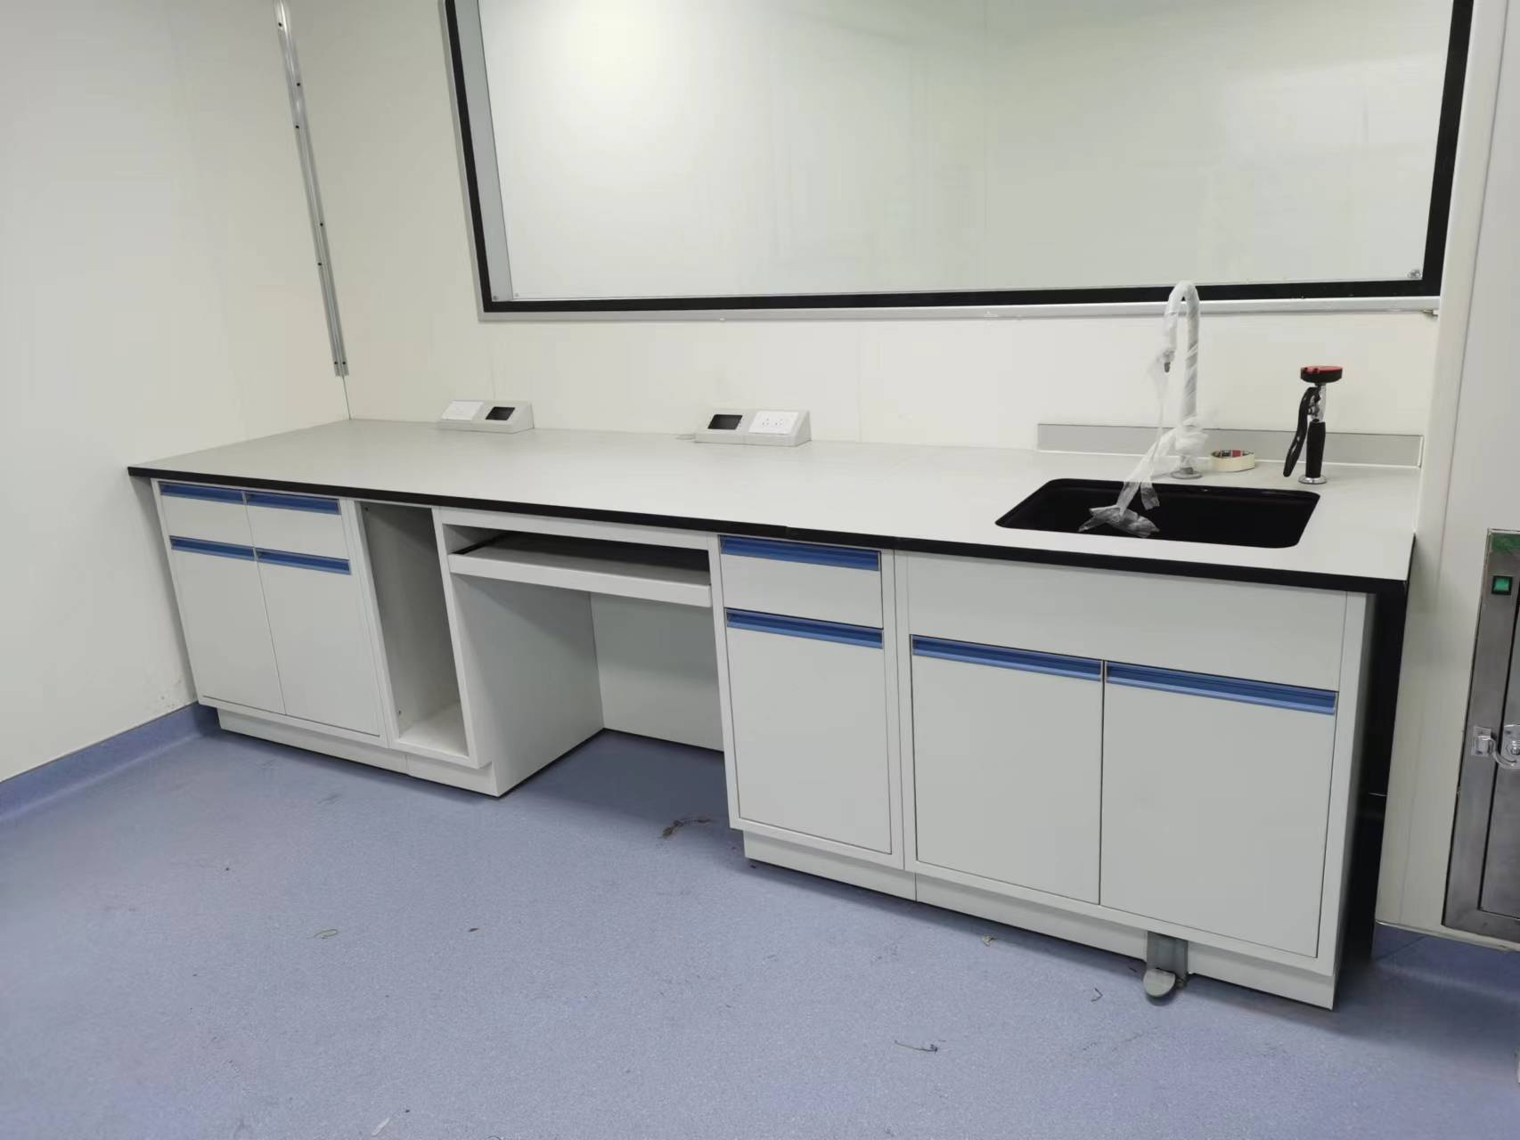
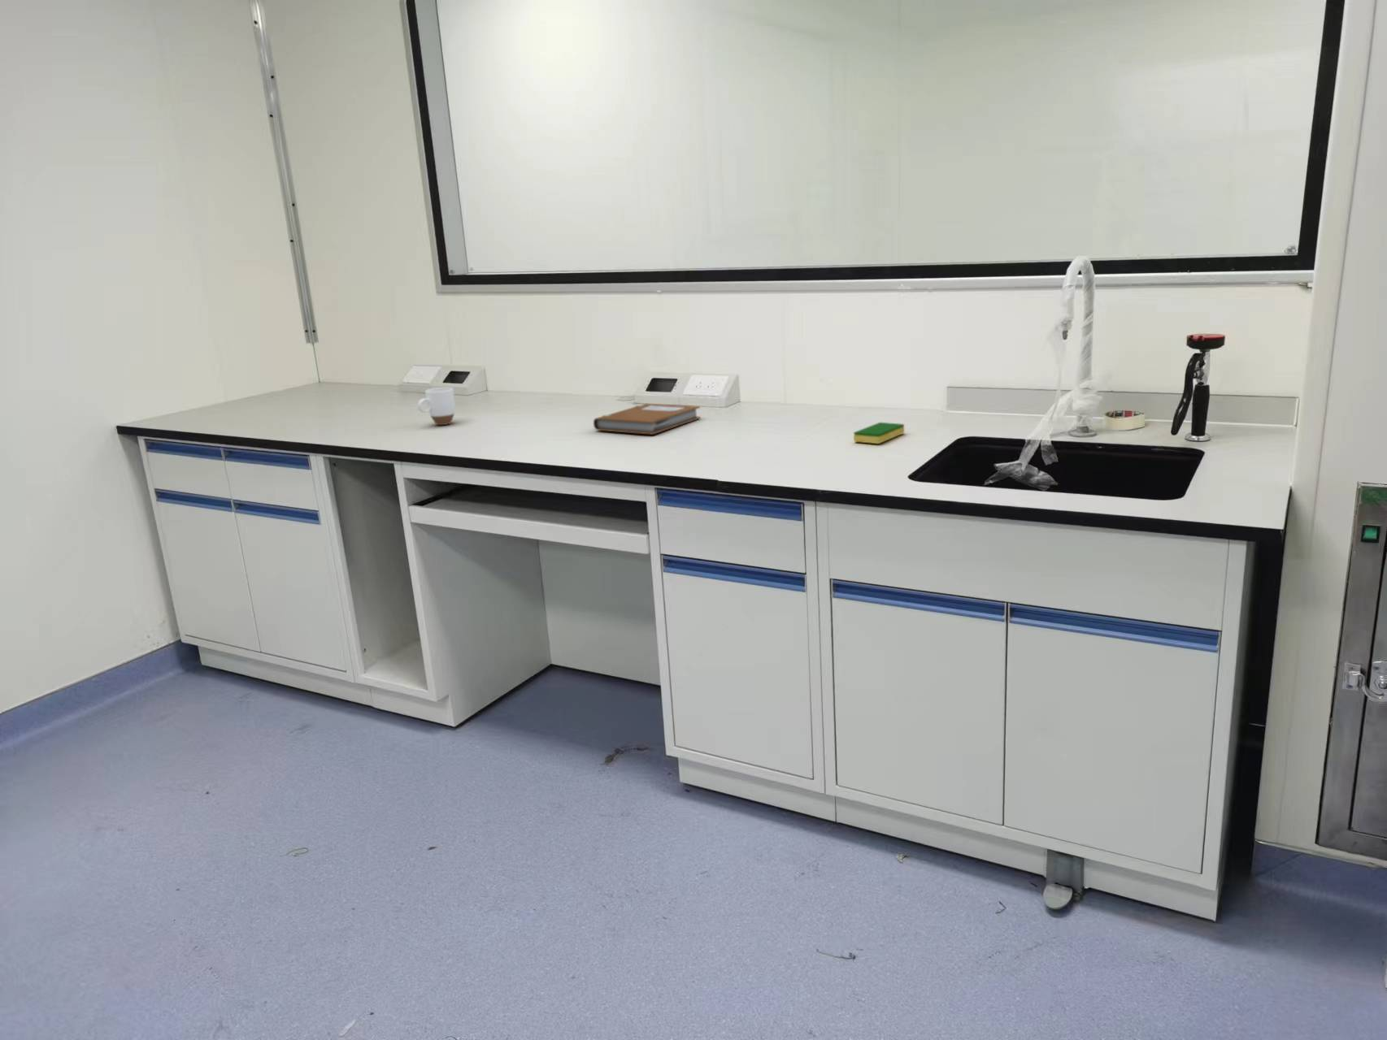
+ notebook [592,403,702,436]
+ dish sponge [853,422,905,445]
+ mug [418,387,456,426]
